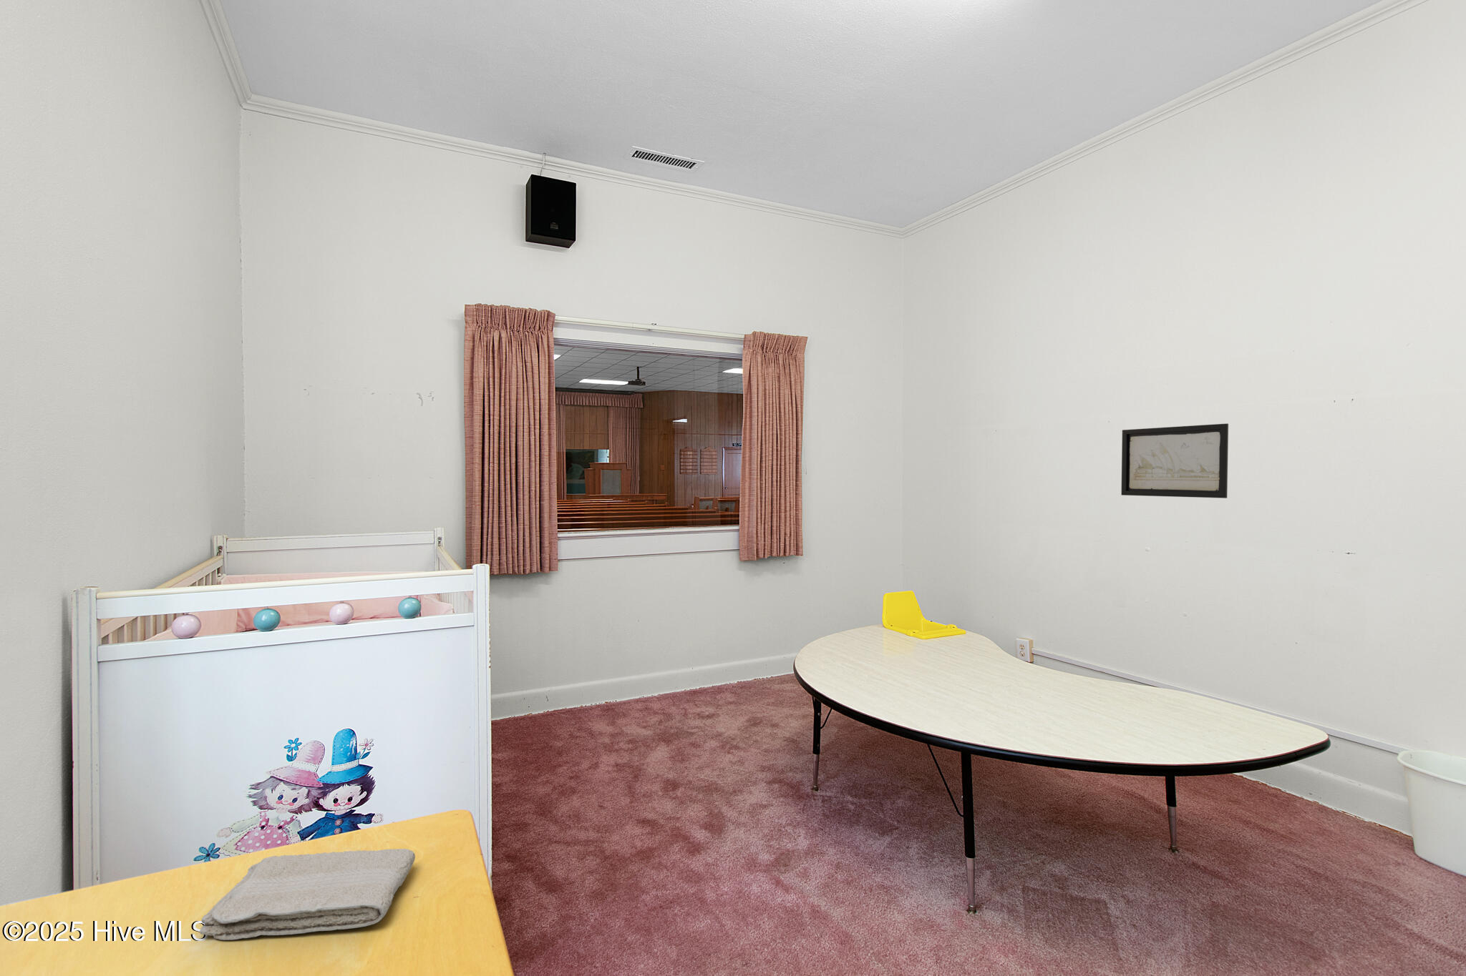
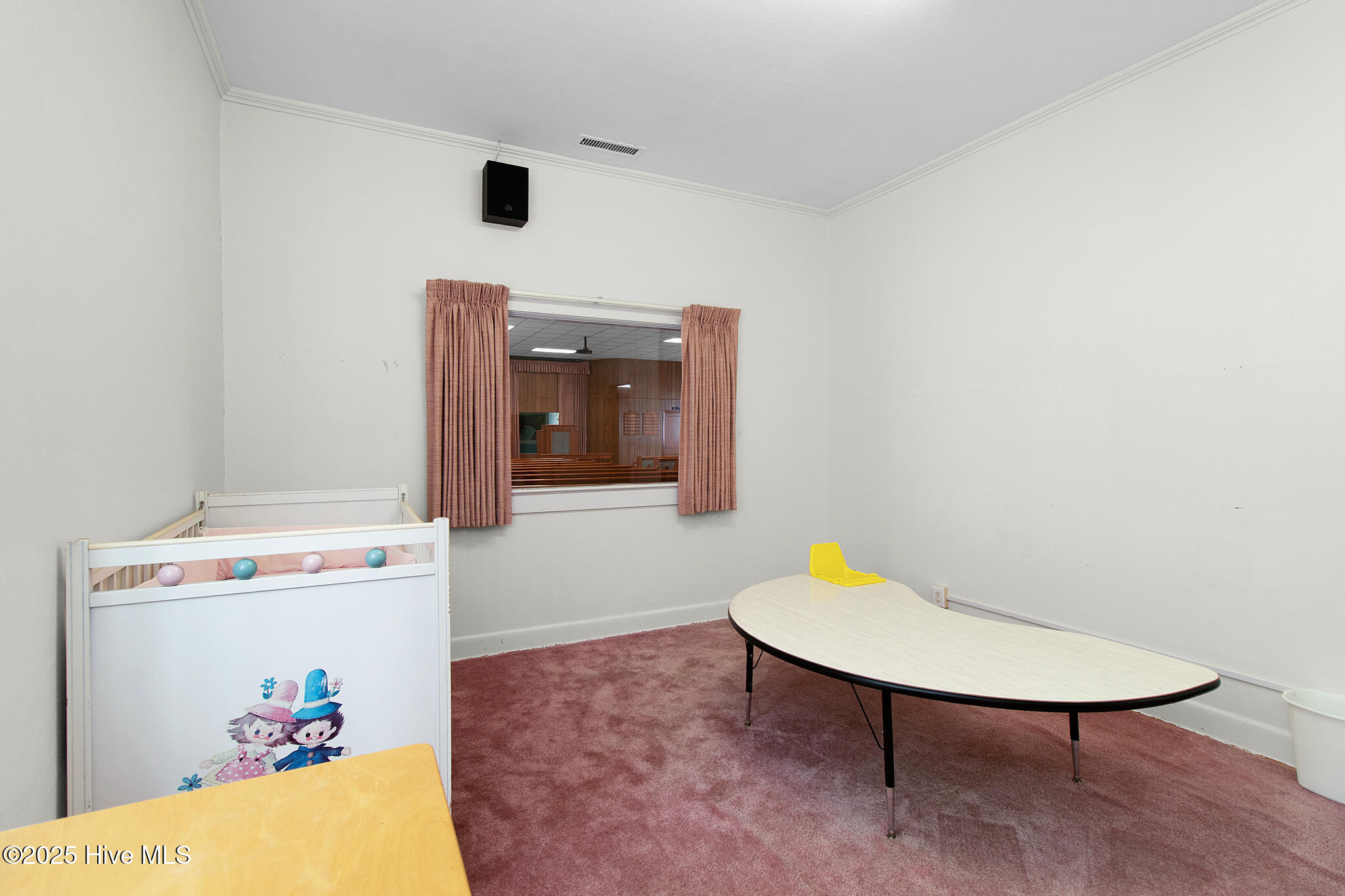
- wall art [1120,423,1229,499]
- washcloth [199,849,416,941]
